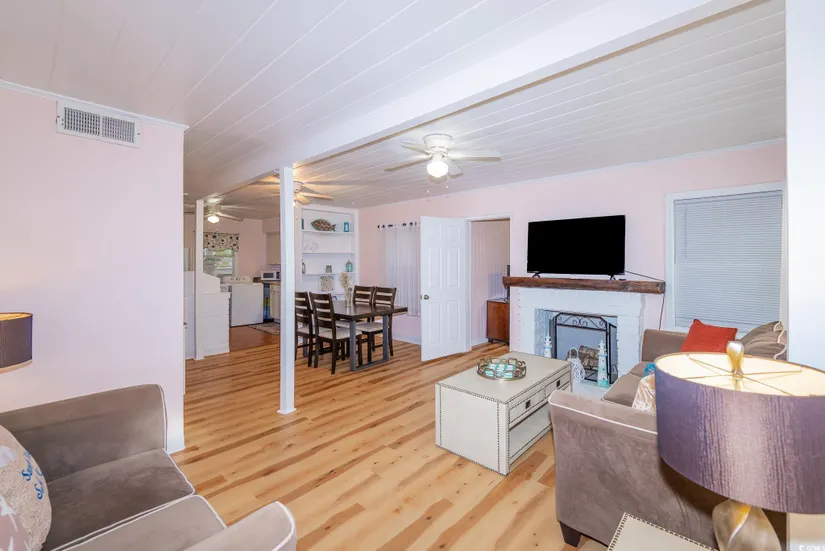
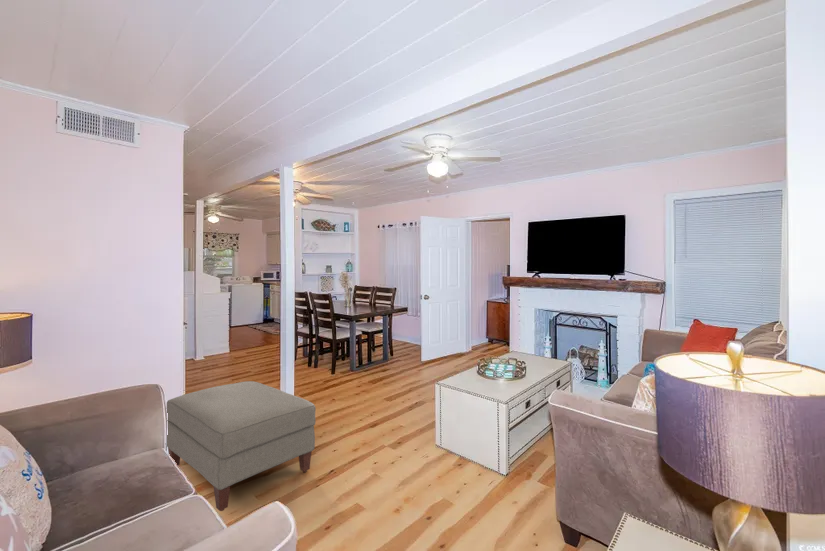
+ ottoman [166,380,317,512]
